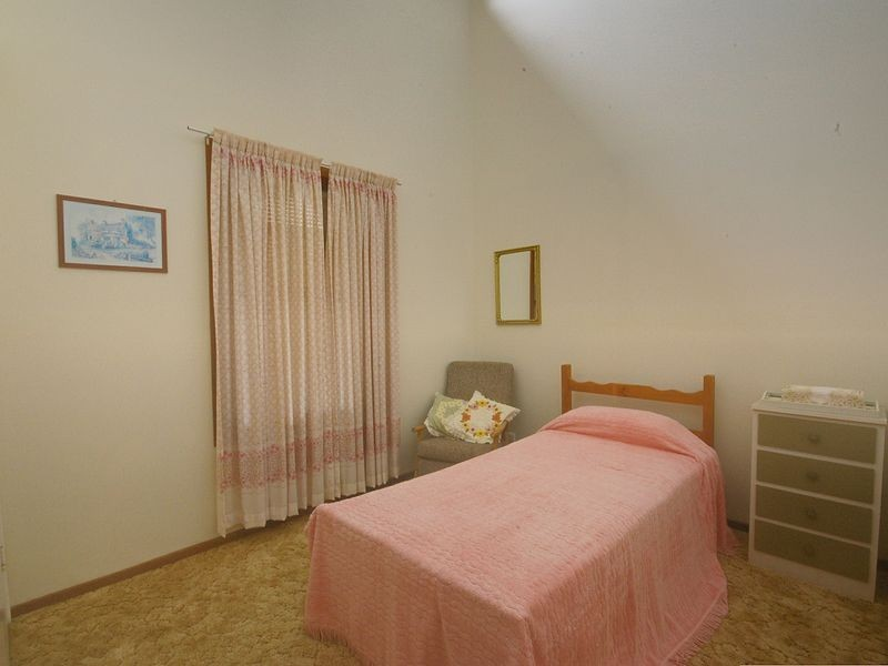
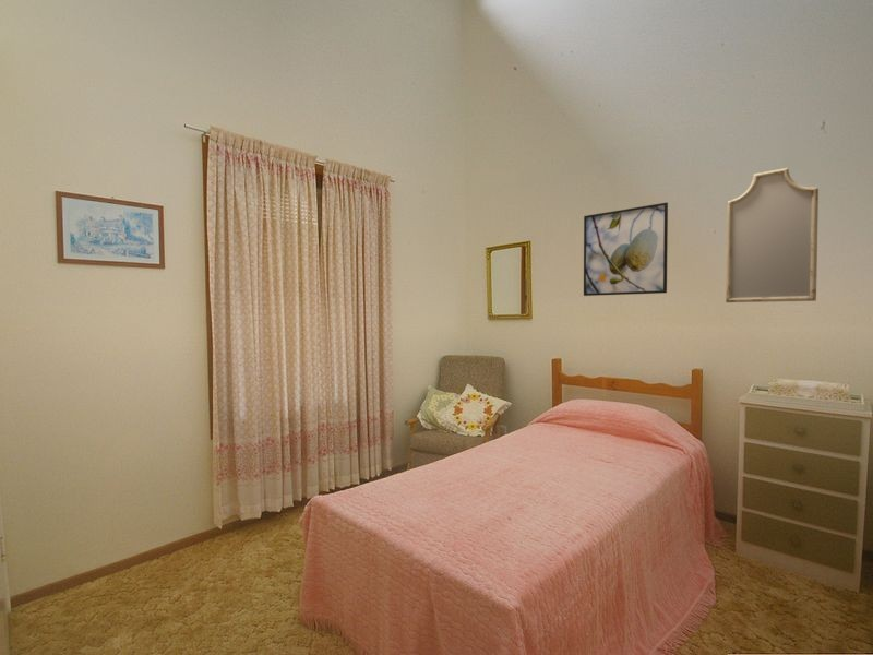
+ home mirror [725,167,820,303]
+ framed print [583,201,669,297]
